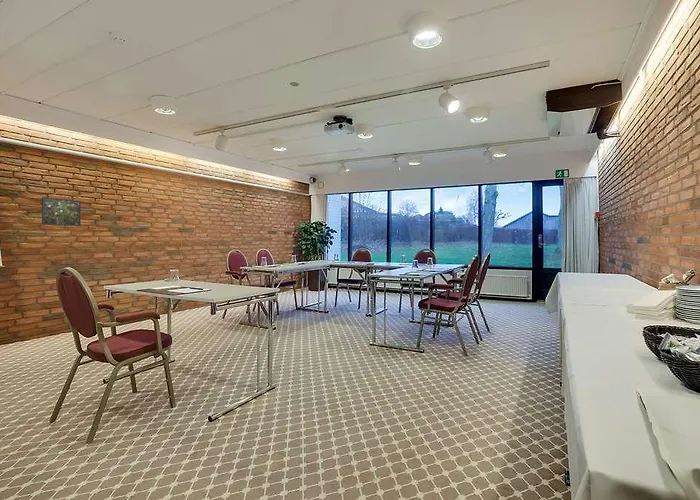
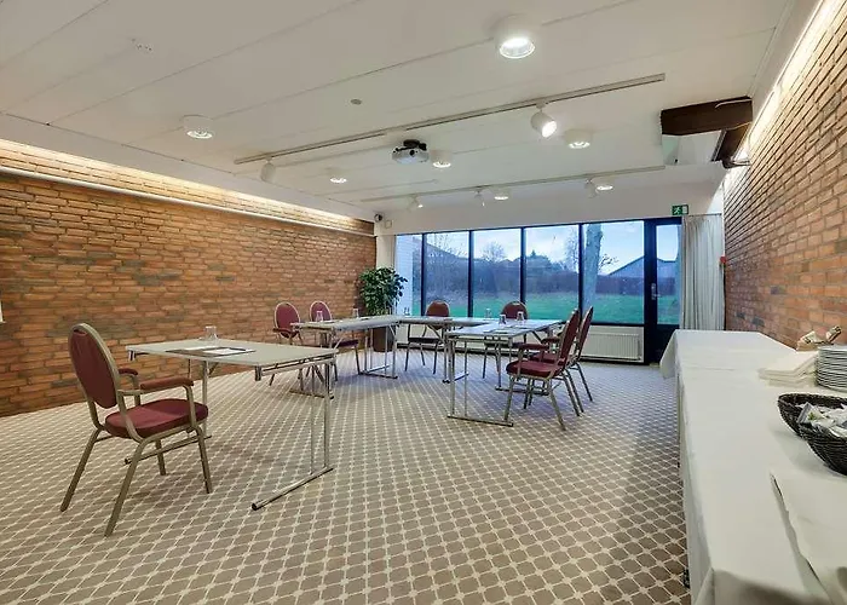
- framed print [41,196,82,227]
